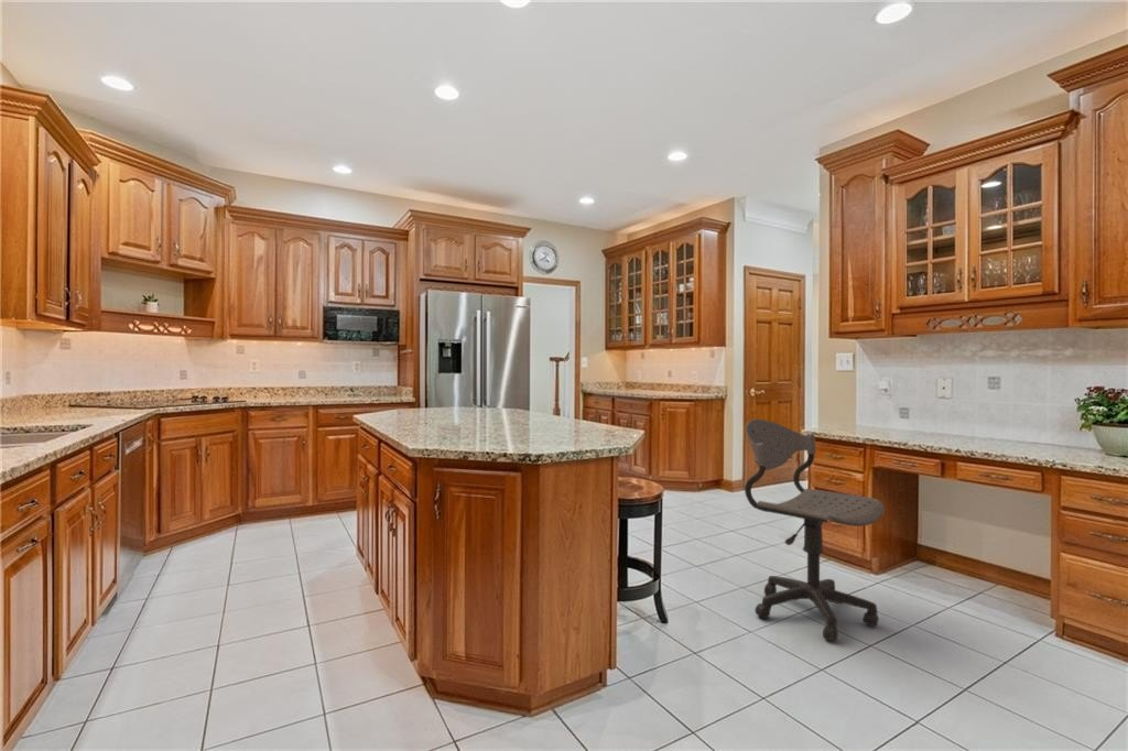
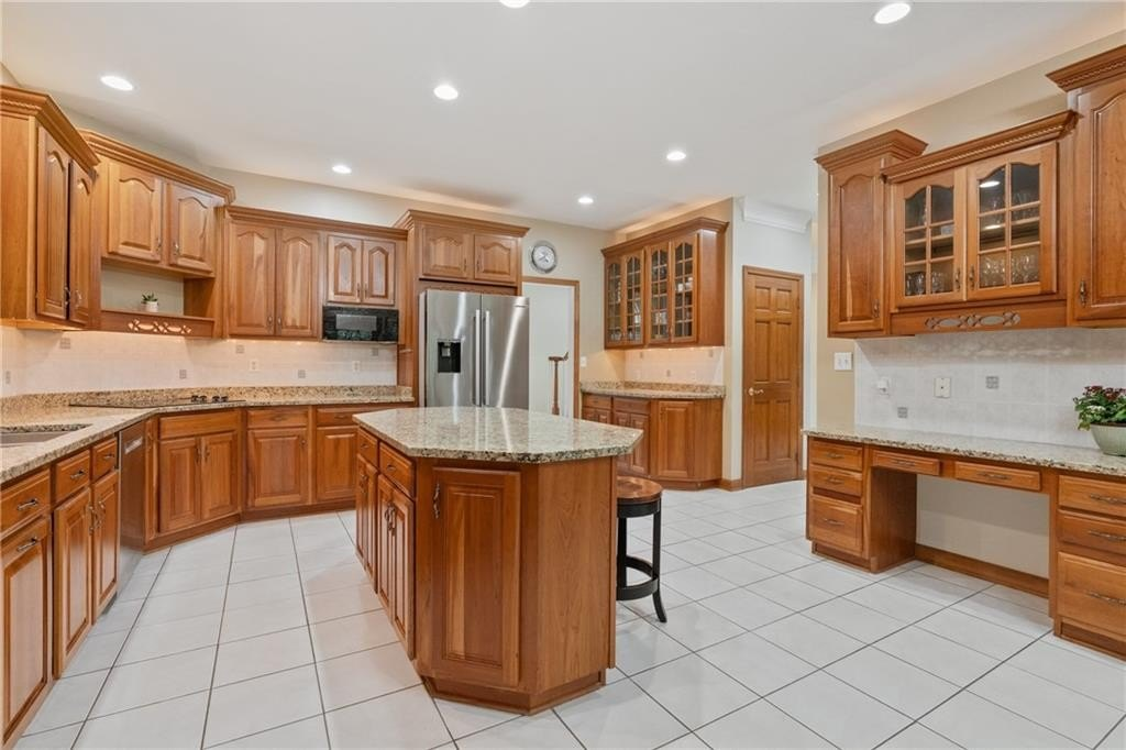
- office chair [744,418,886,641]
